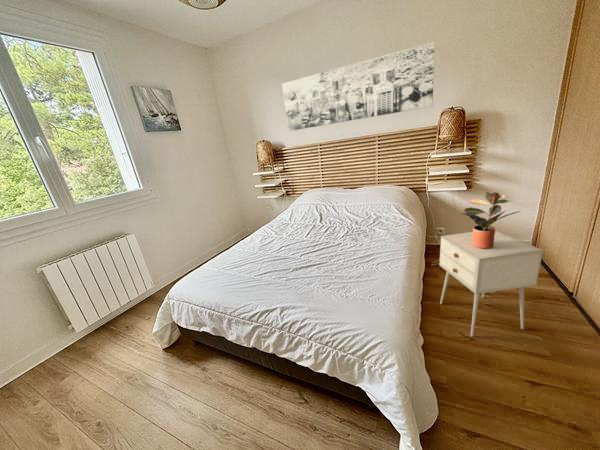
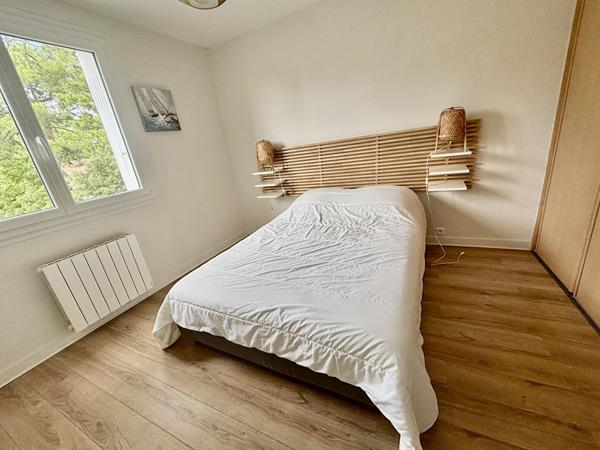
- potted plant [459,191,521,249]
- nightstand [438,230,544,338]
- wall art [281,41,436,132]
